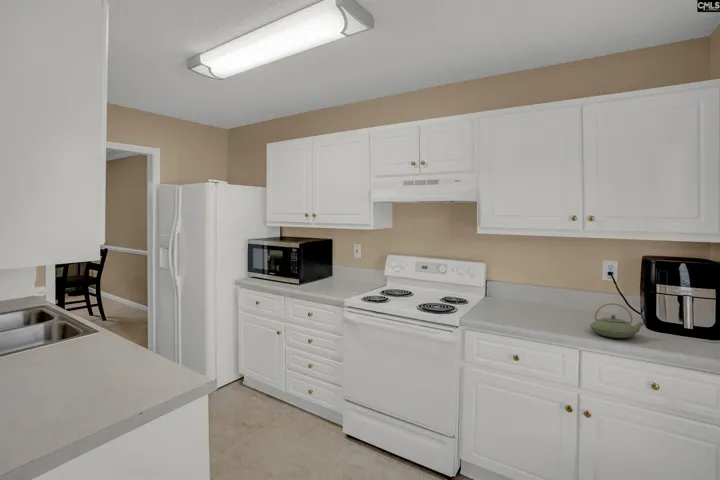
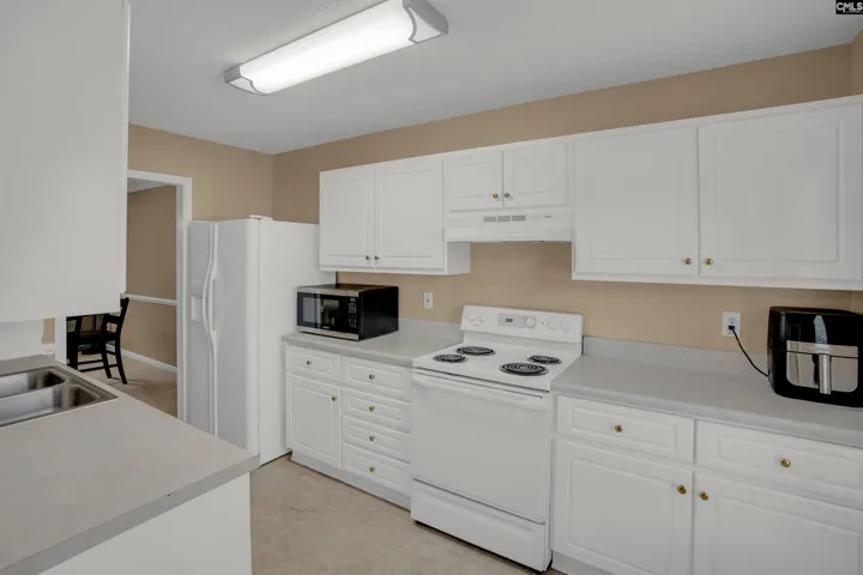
- teapot [589,303,645,339]
